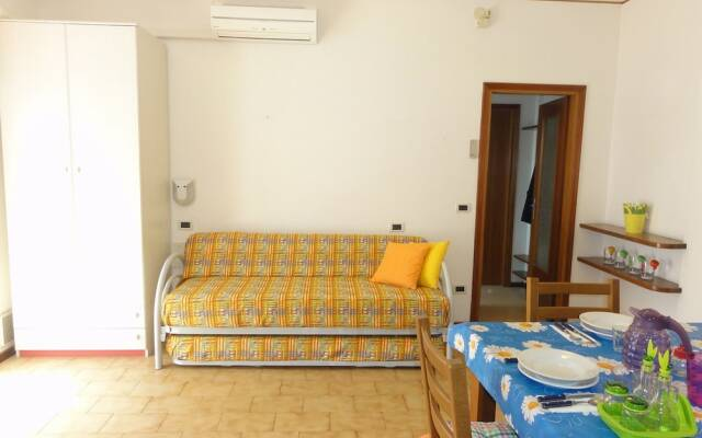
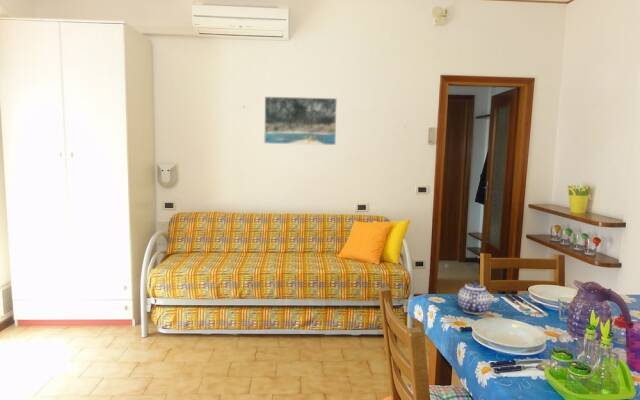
+ teapot [457,280,492,315]
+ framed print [263,95,338,146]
